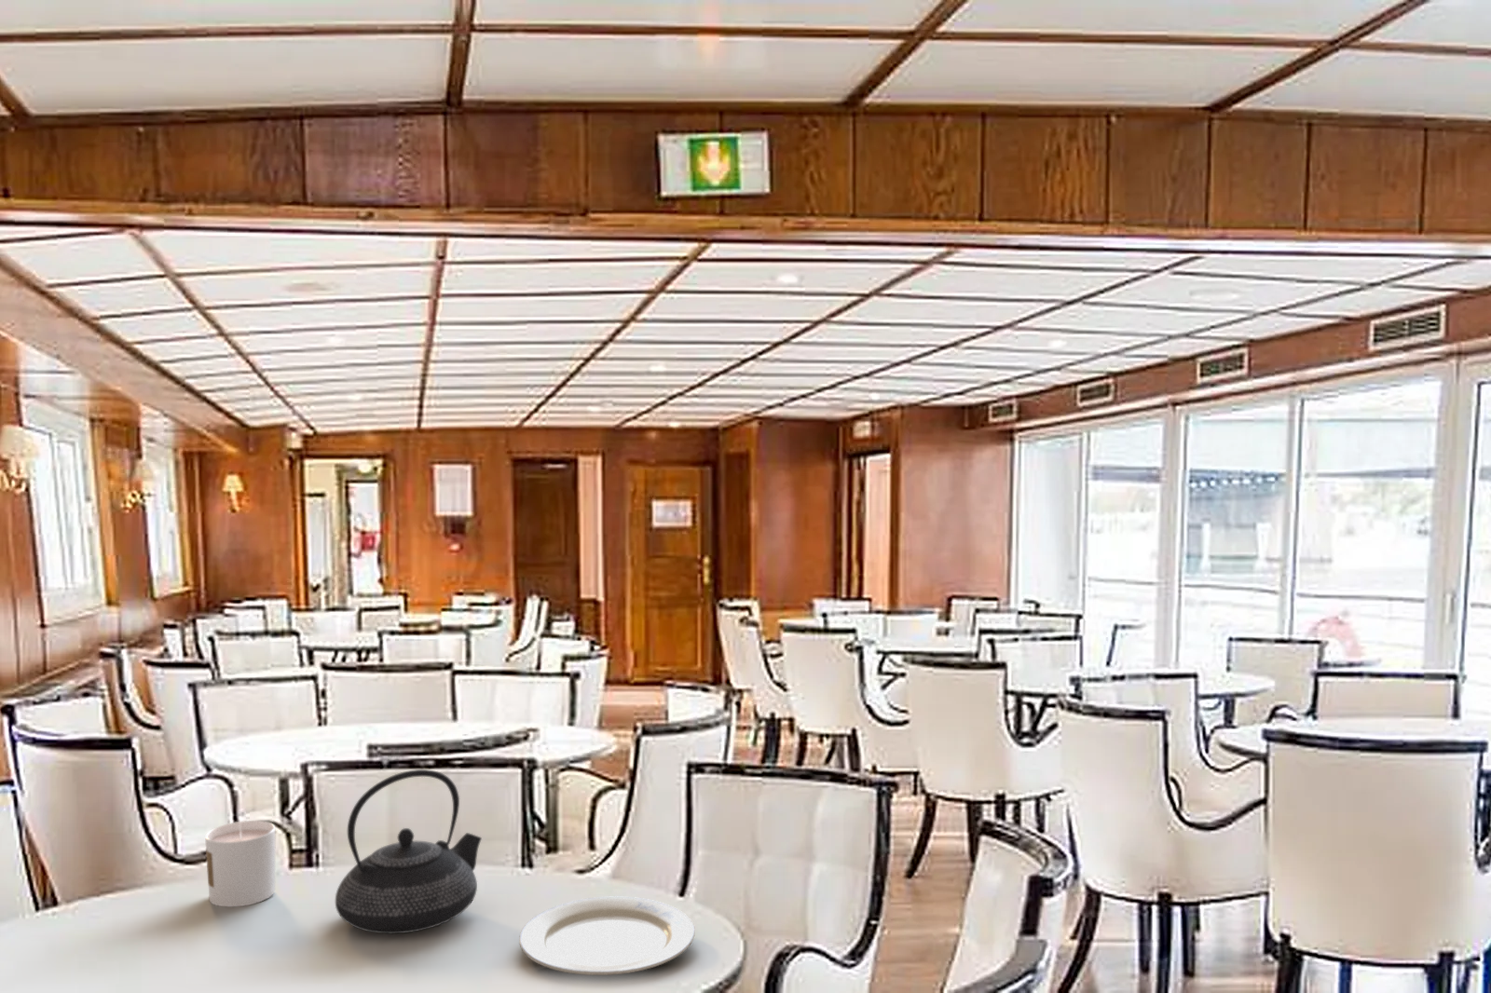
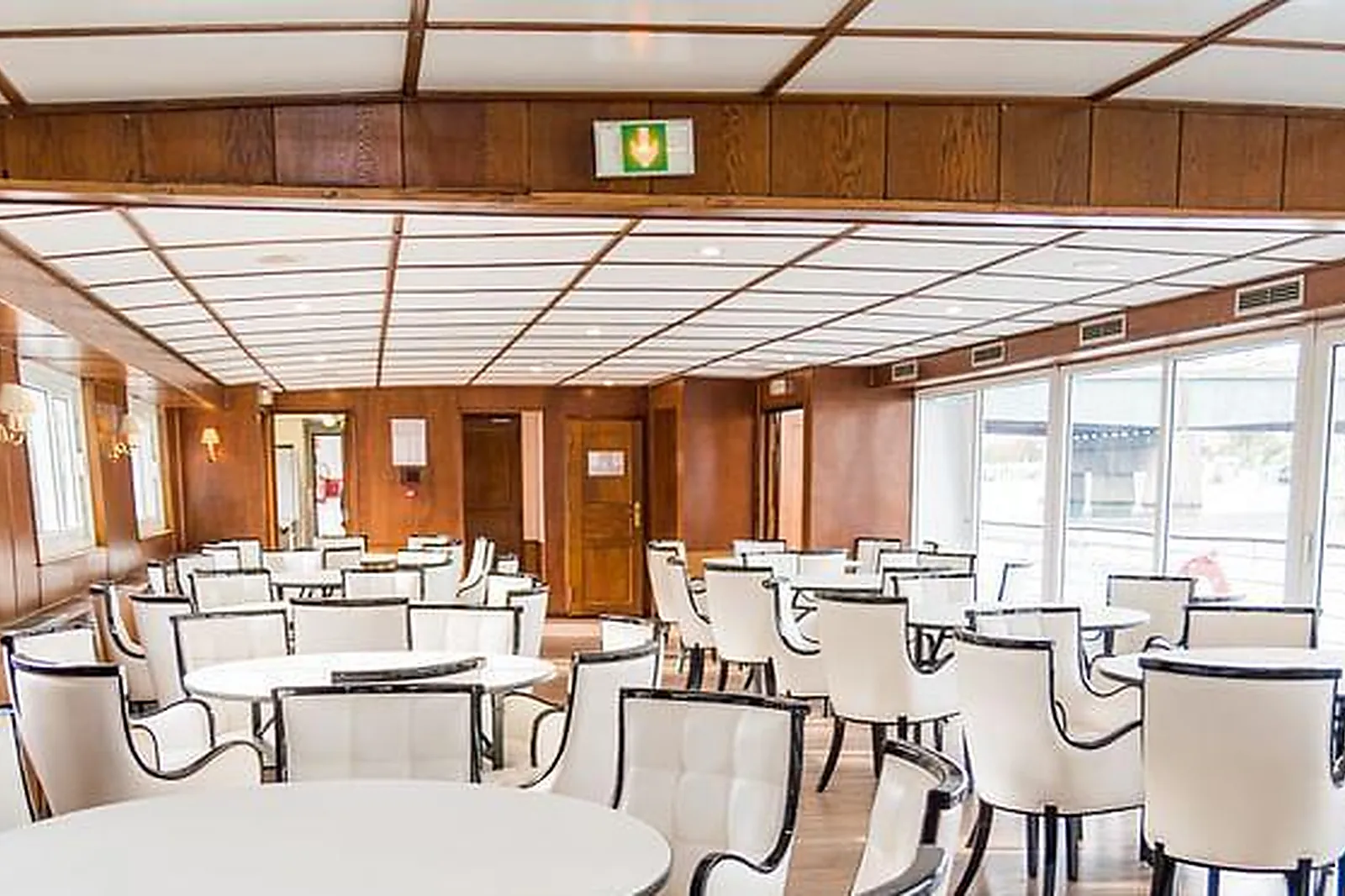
- teapot [335,768,482,934]
- candle [204,820,276,908]
- chinaware [518,895,696,976]
